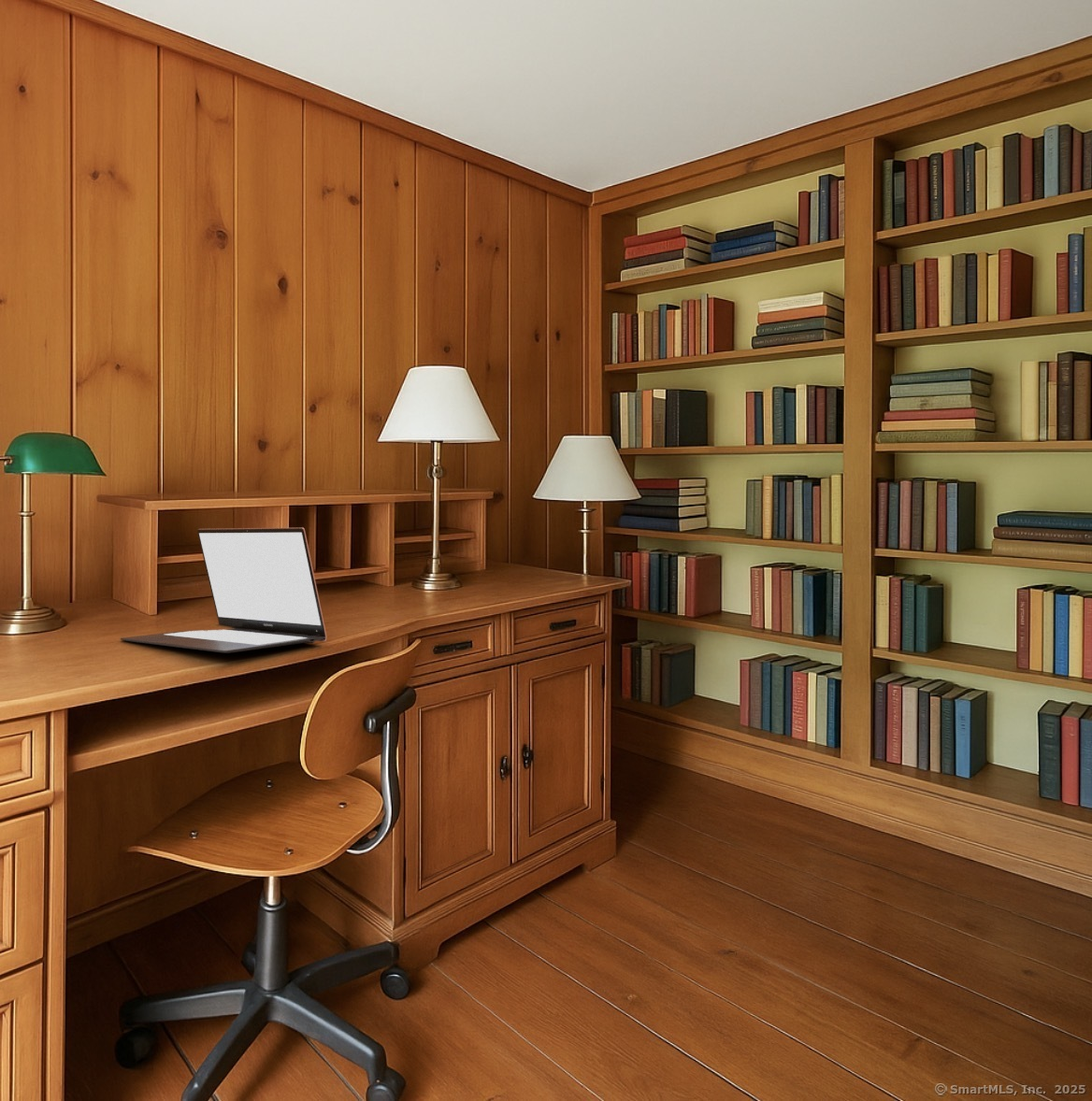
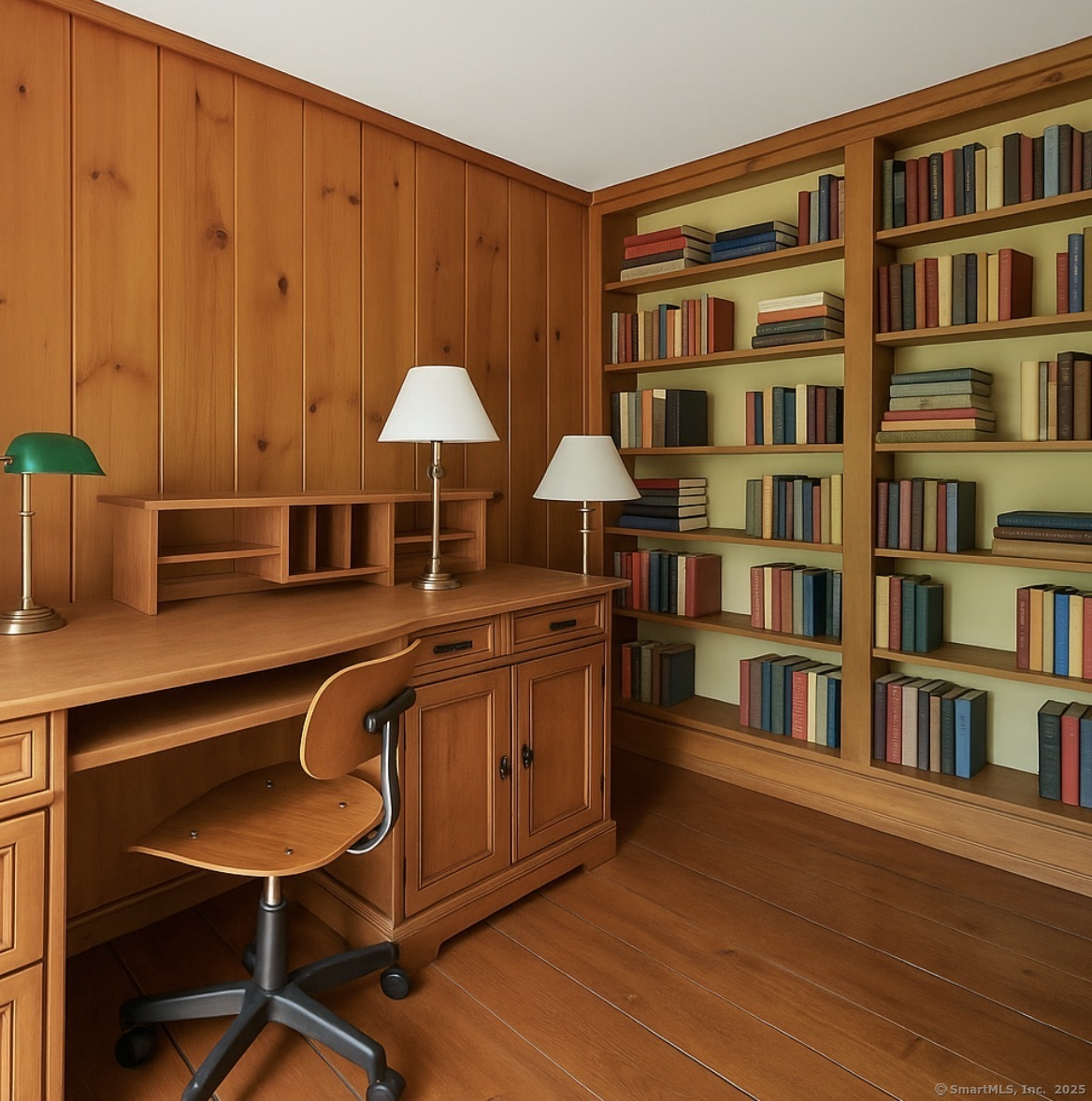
- laptop [120,527,327,654]
